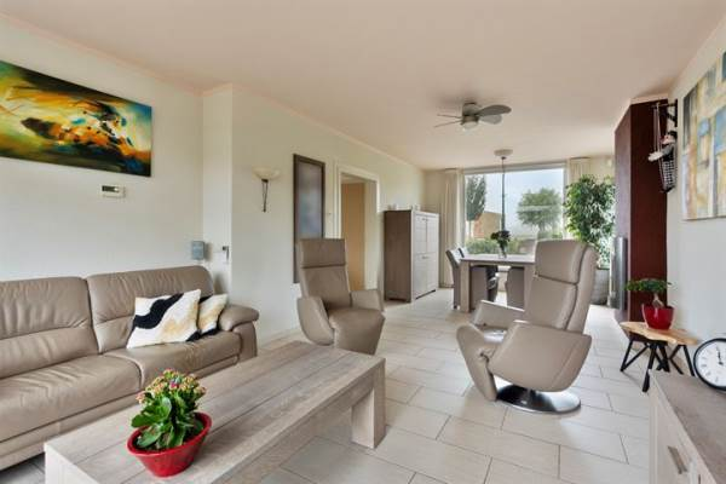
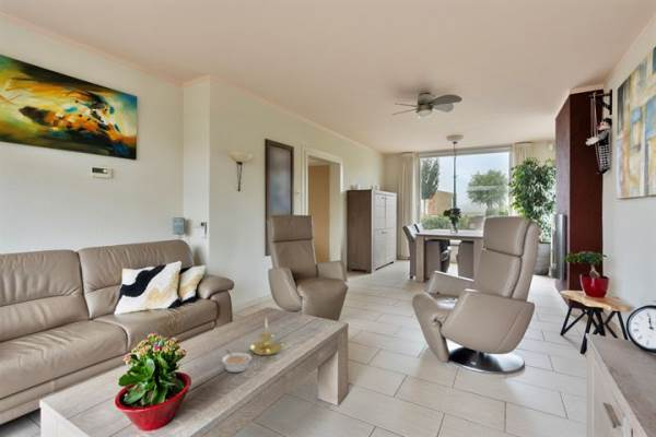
+ legume [221,349,253,374]
+ candle holder [249,317,285,356]
